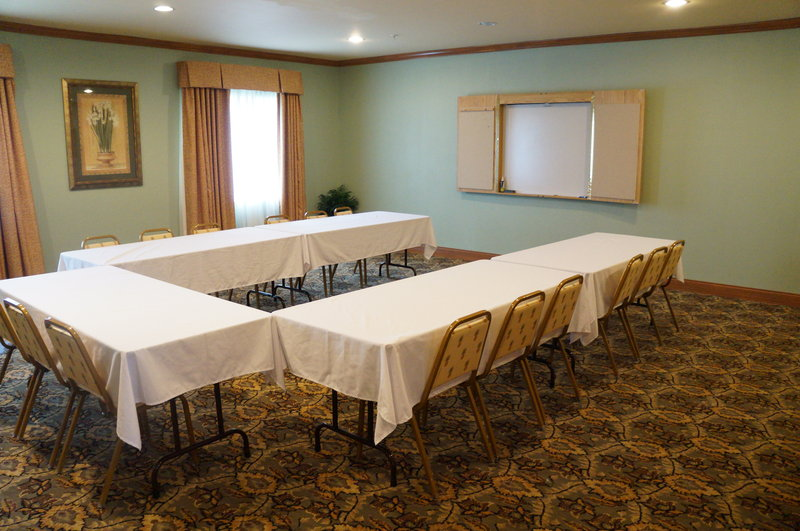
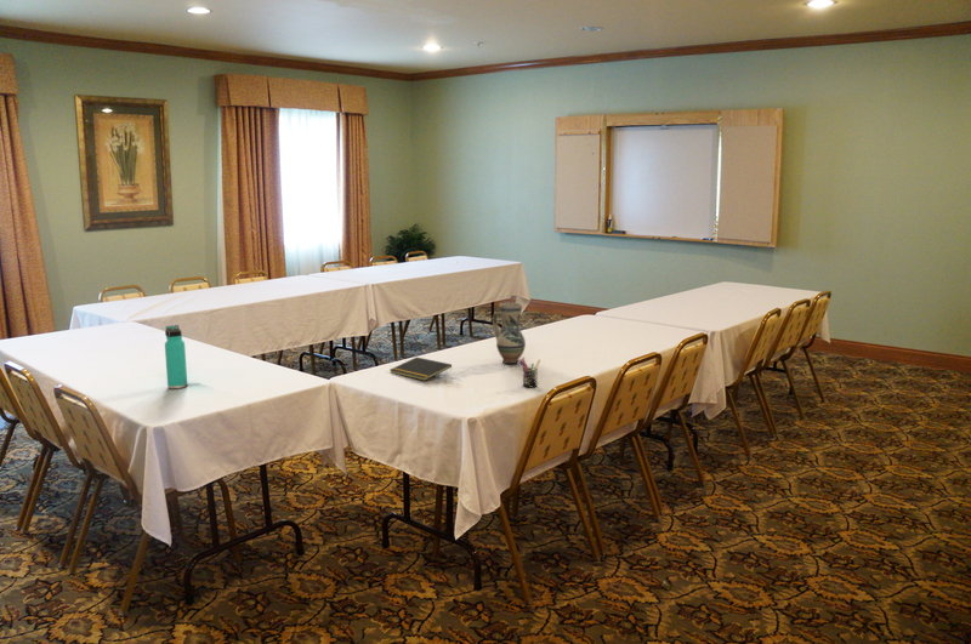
+ notepad [390,357,453,382]
+ pitcher [492,302,527,365]
+ thermos bottle [164,324,188,389]
+ pen holder [518,357,541,388]
